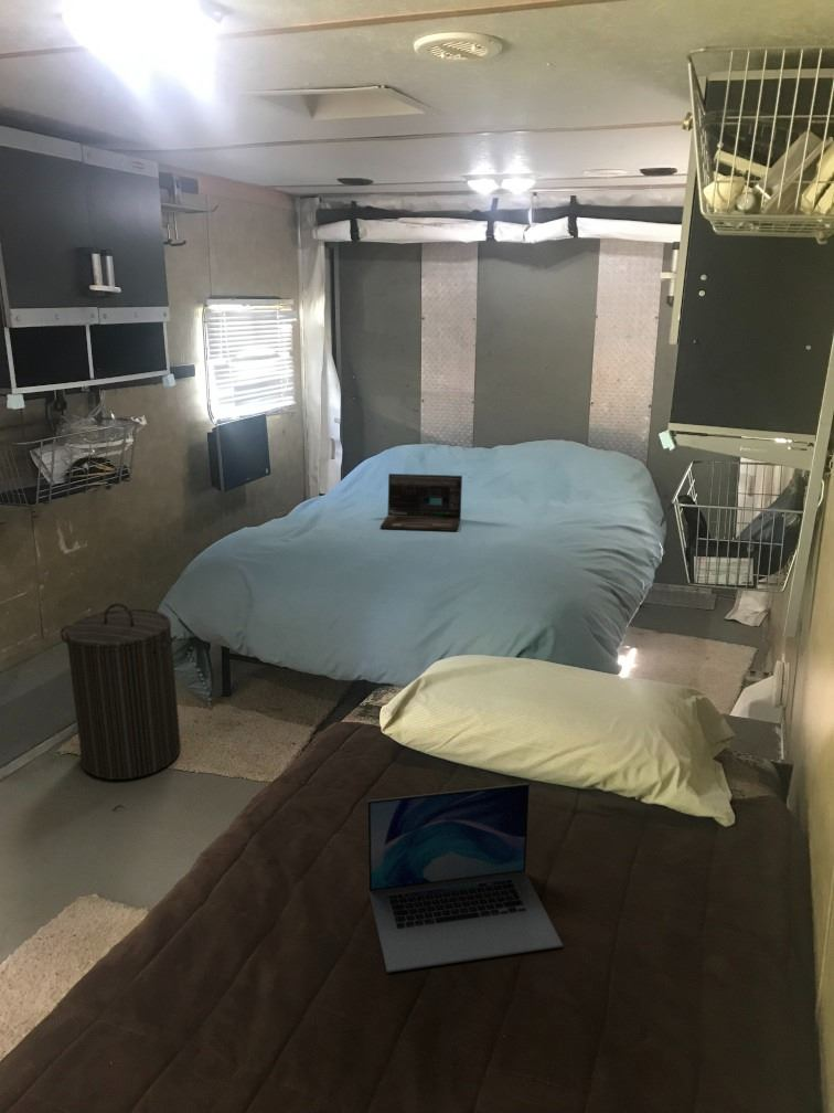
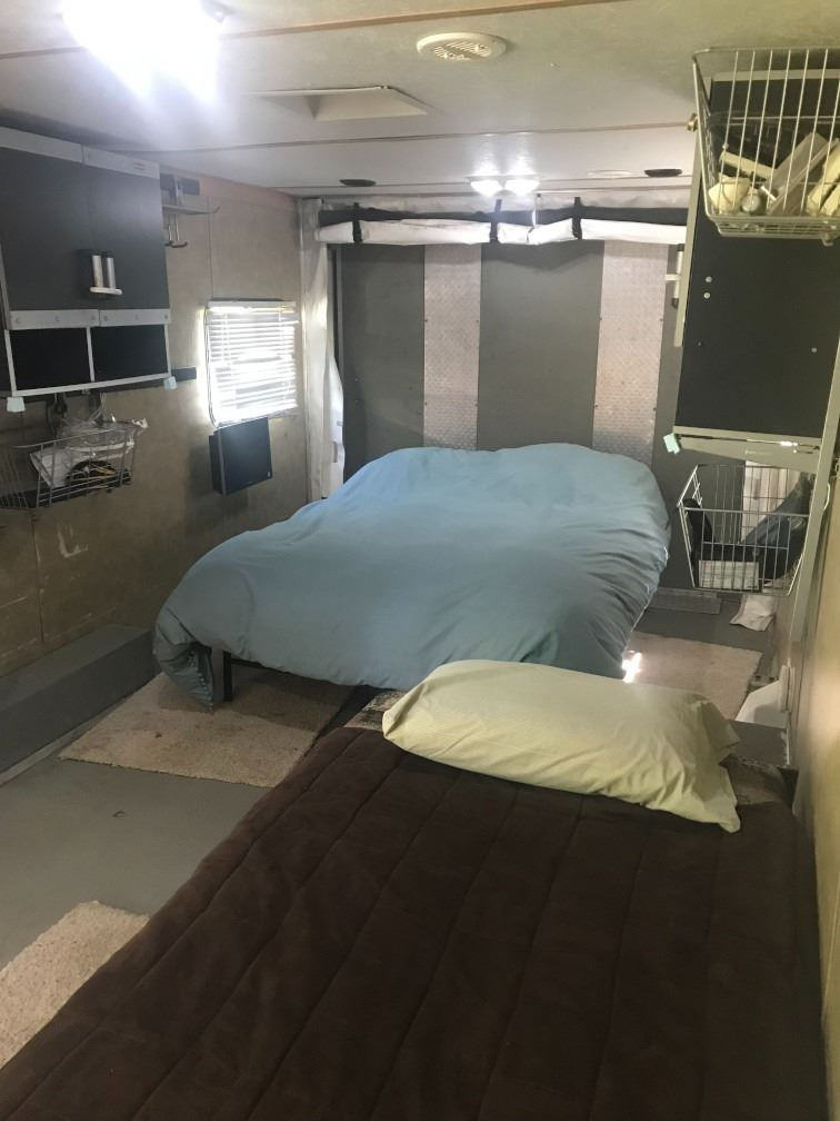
- laptop [379,473,463,532]
- laundry hamper [60,602,182,781]
- laptop [366,783,564,974]
